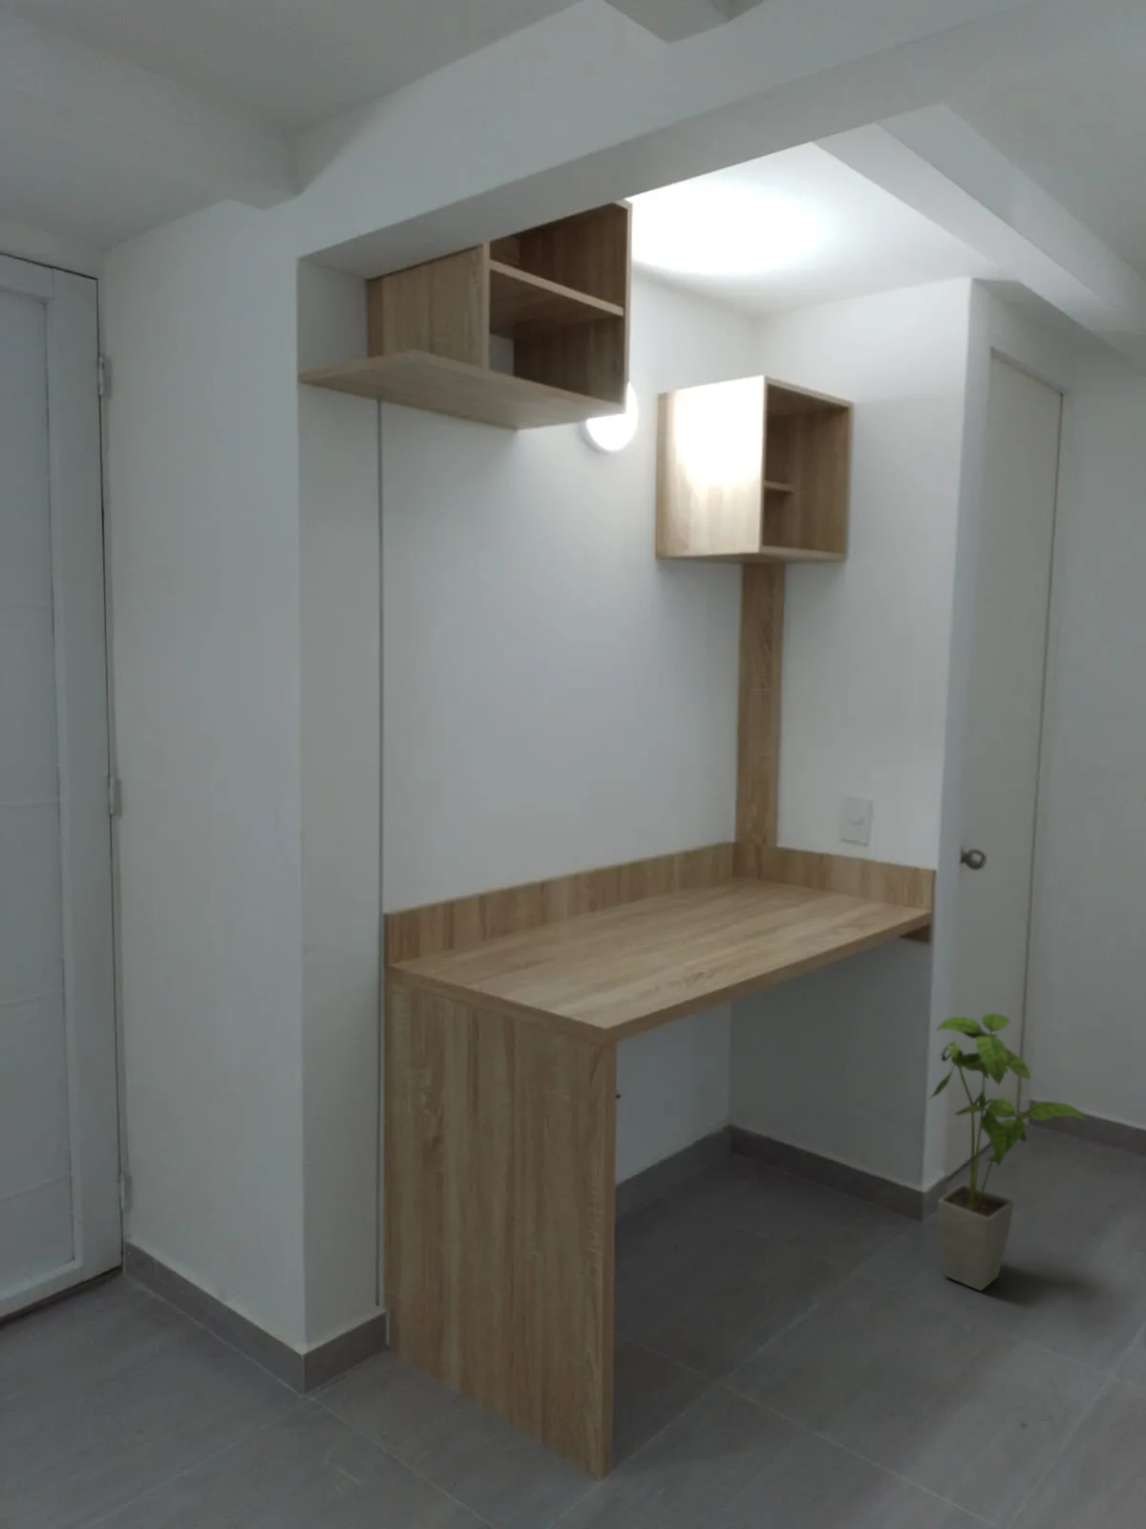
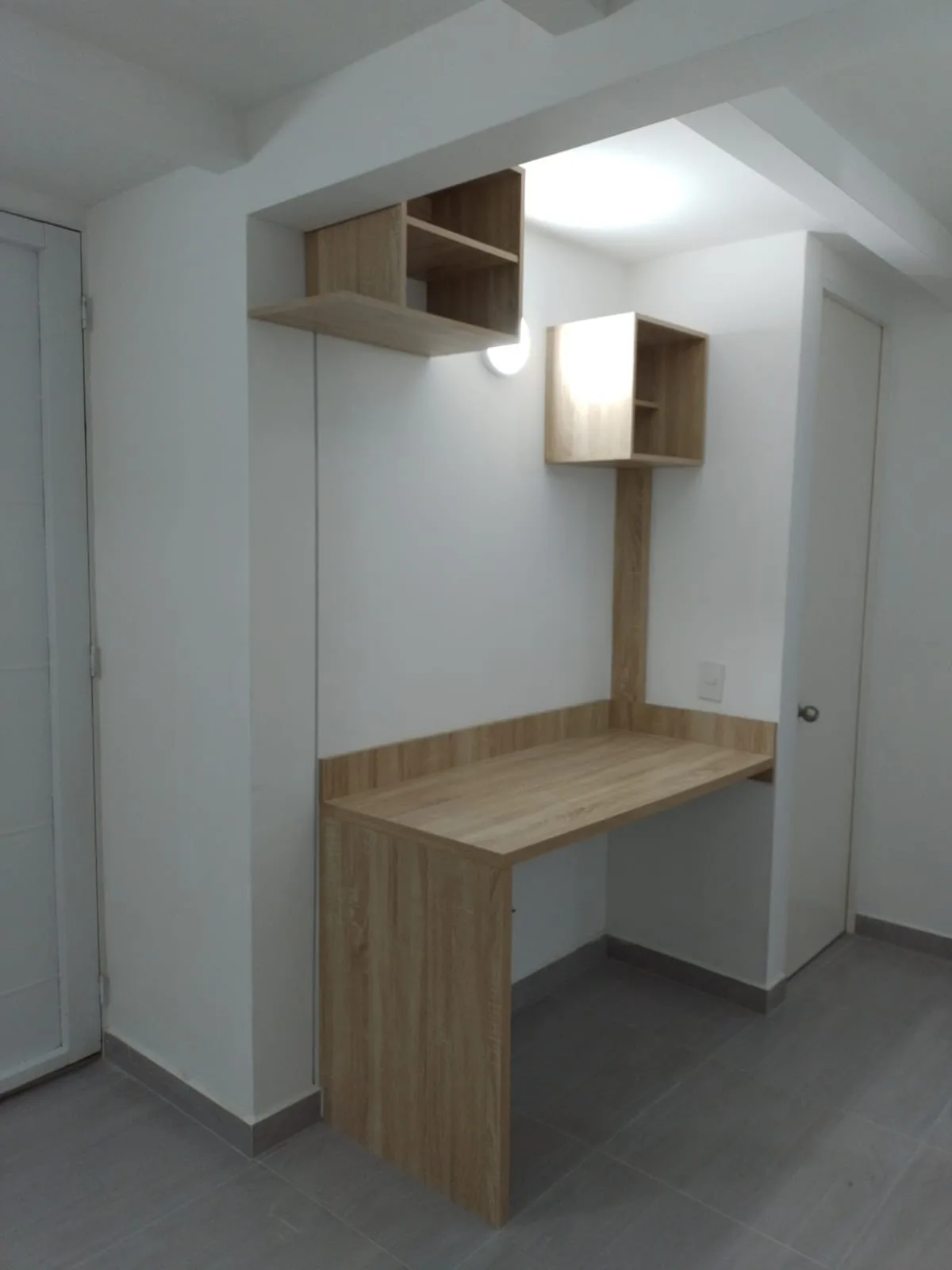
- house plant [927,1013,1093,1292]
